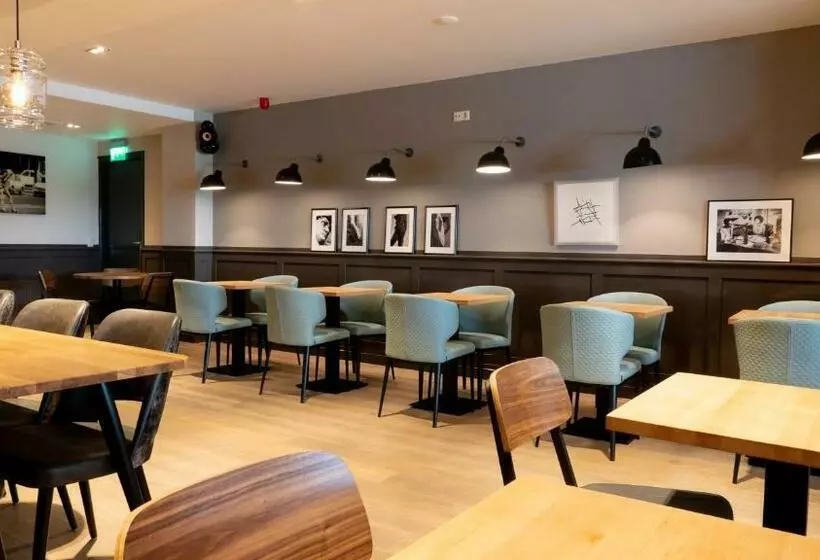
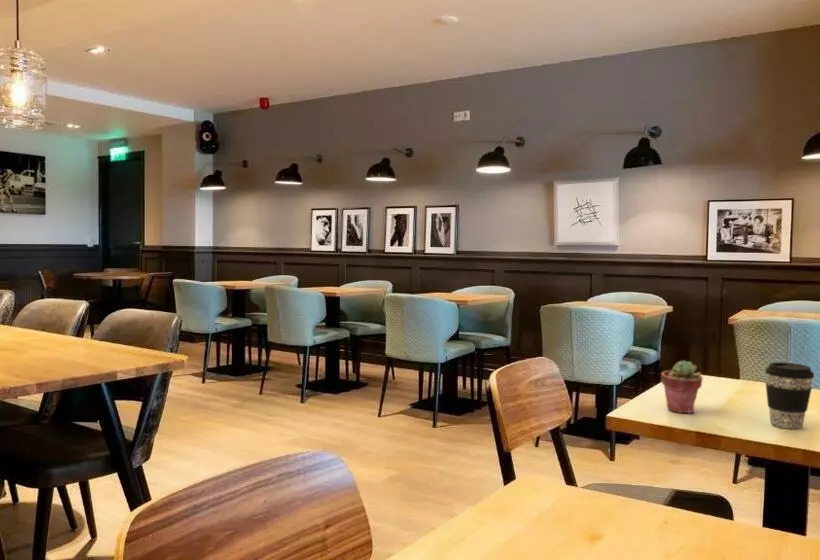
+ potted succulent [660,359,704,414]
+ coffee cup [764,361,815,430]
